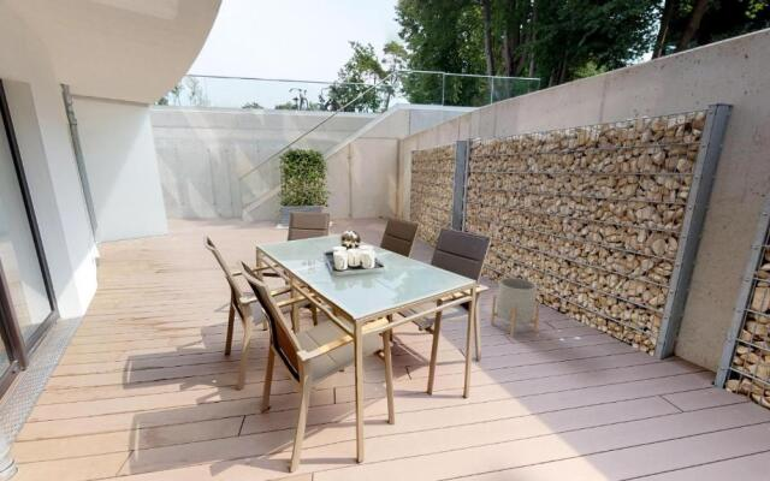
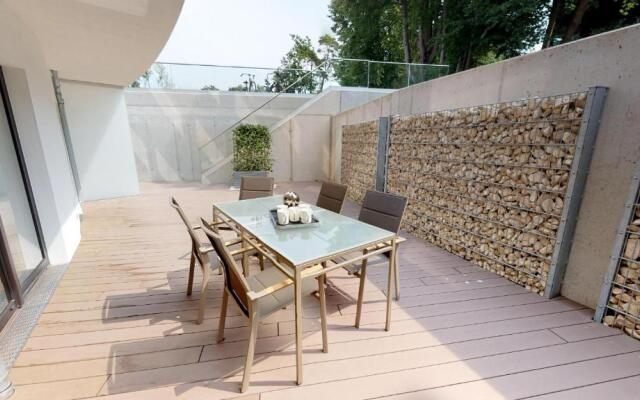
- planter [490,277,541,339]
